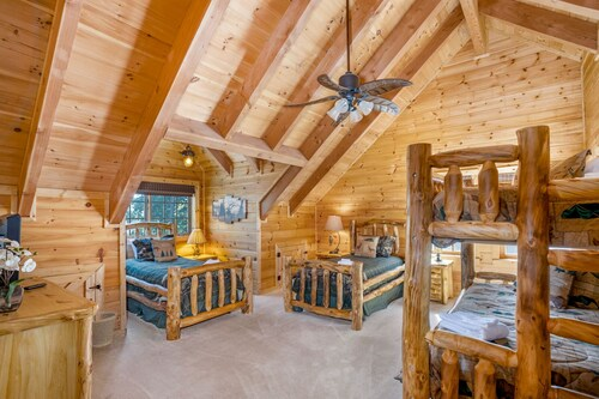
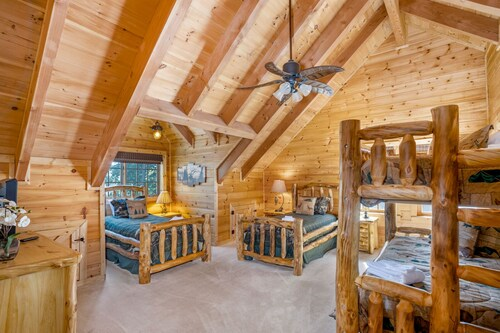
- wastebasket [91,310,119,349]
